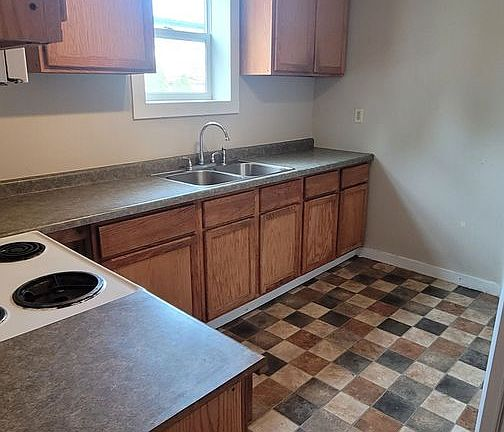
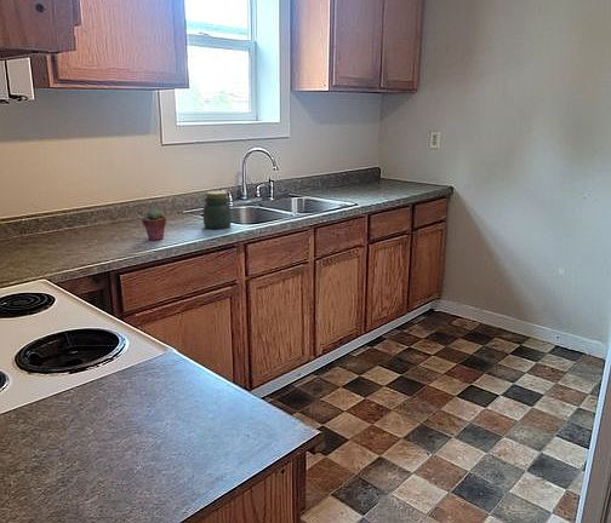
+ jar [202,190,233,230]
+ potted succulent [141,208,167,242]
